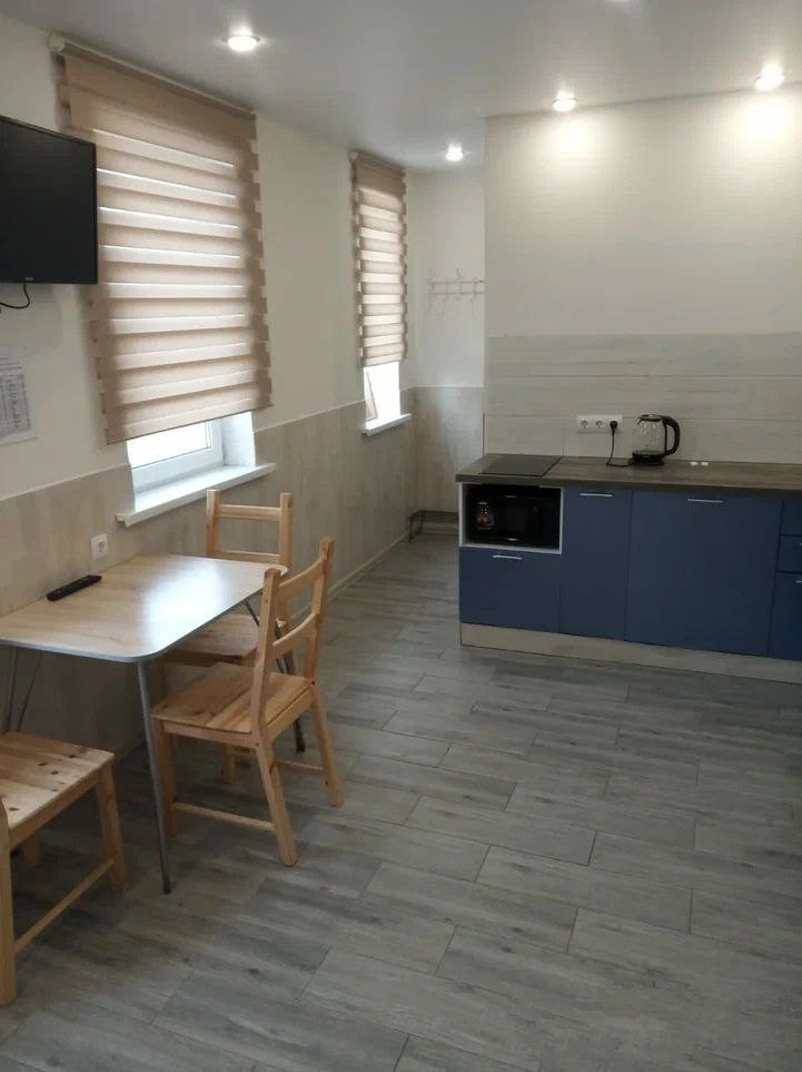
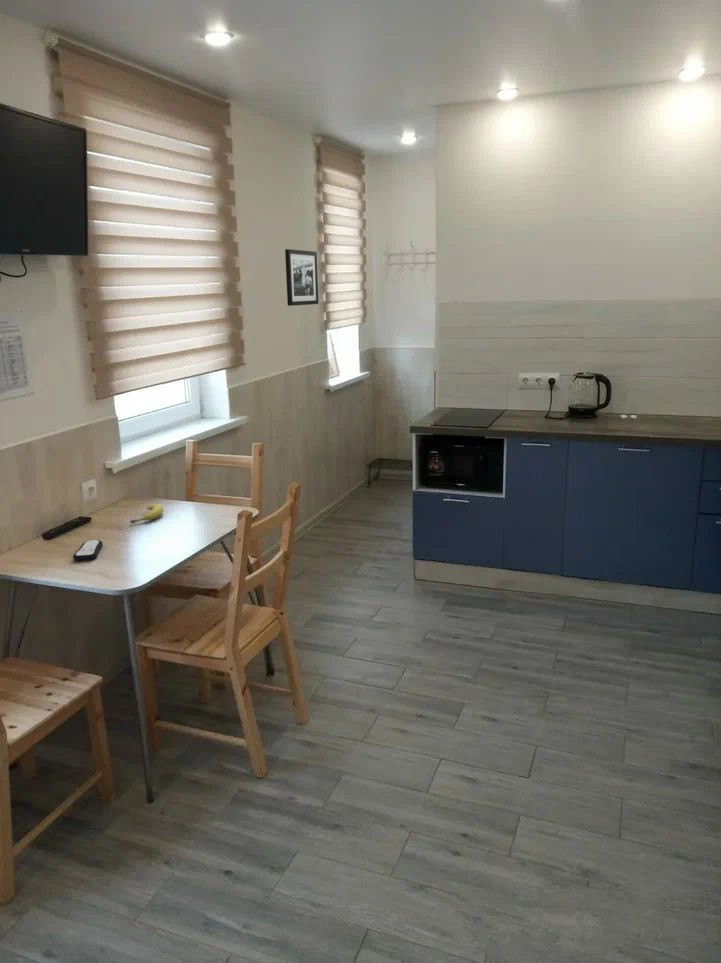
+ fruit [129,503,164,525]
+ picture frame [284,248,319,307]
+ remote control [72,539,104,562]
